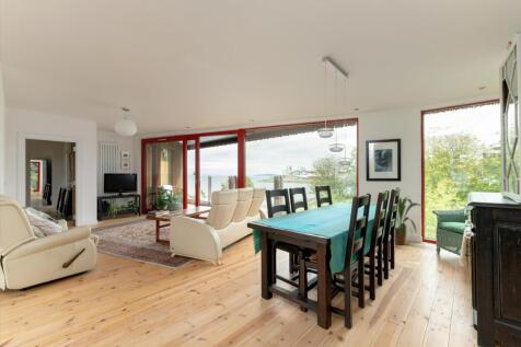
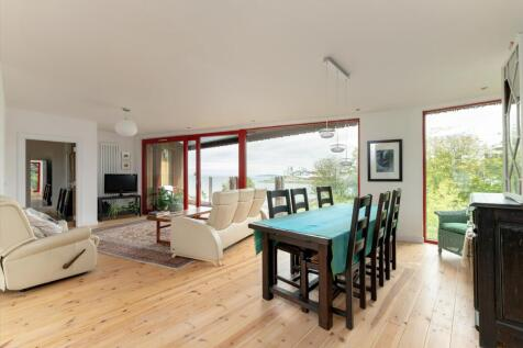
- house plant [394,196,427,246]
